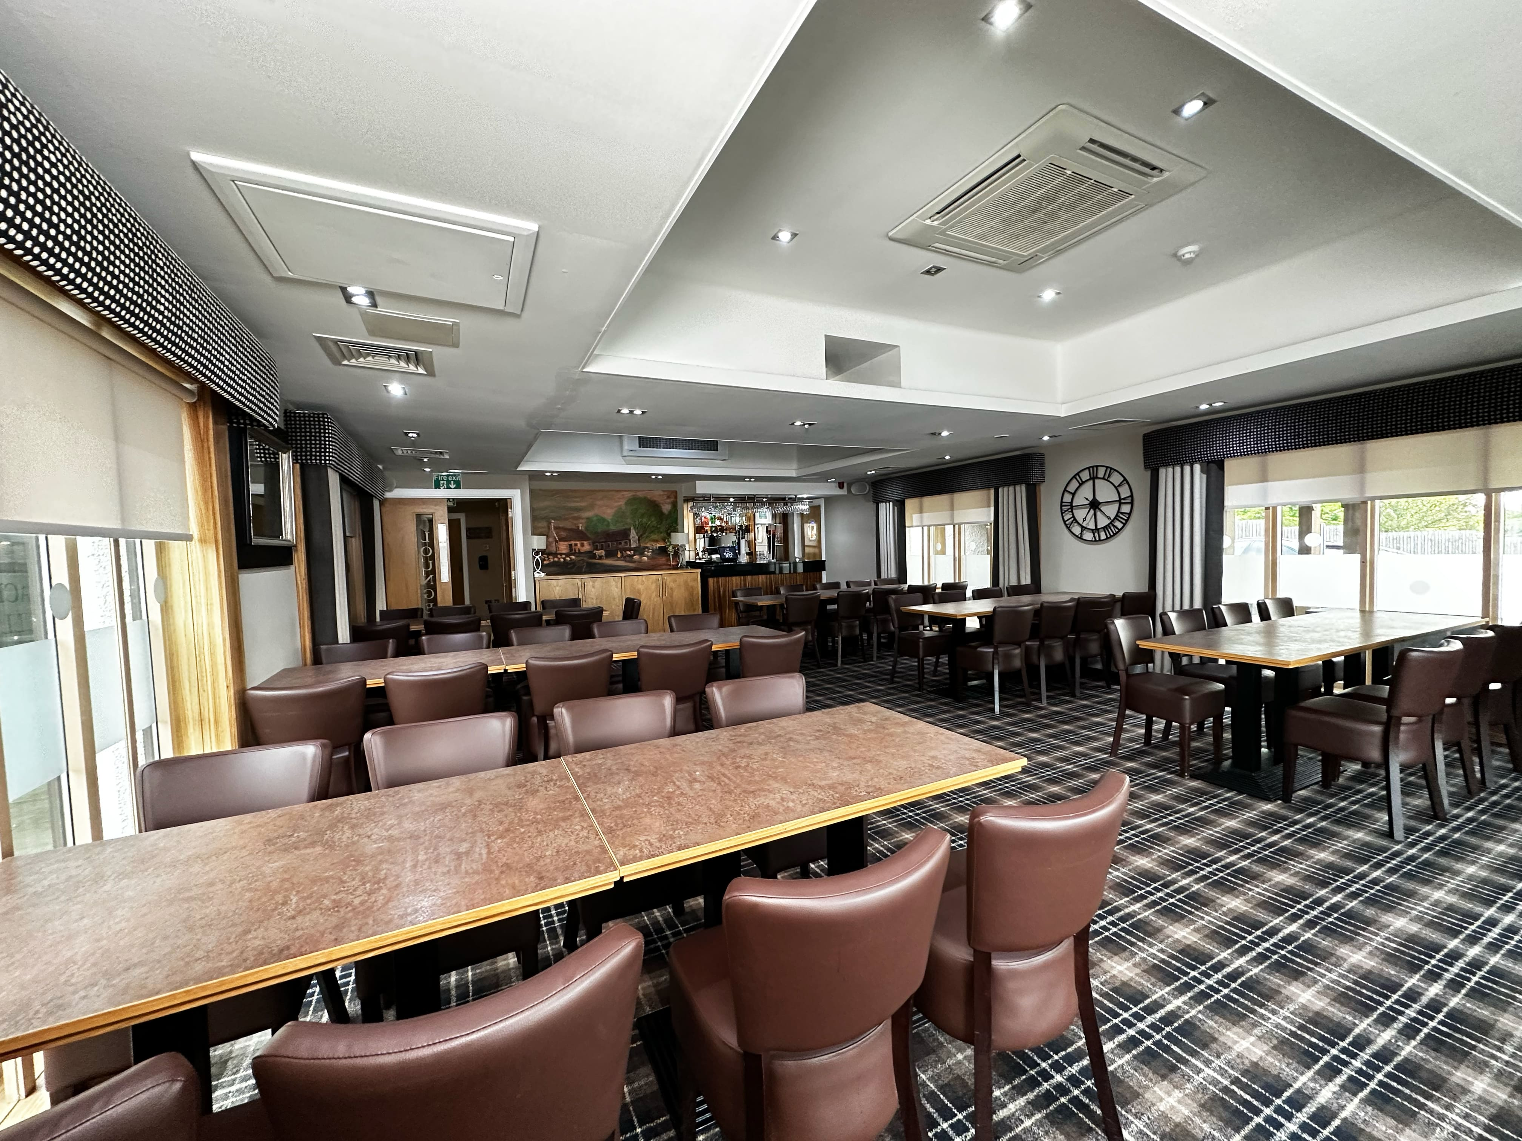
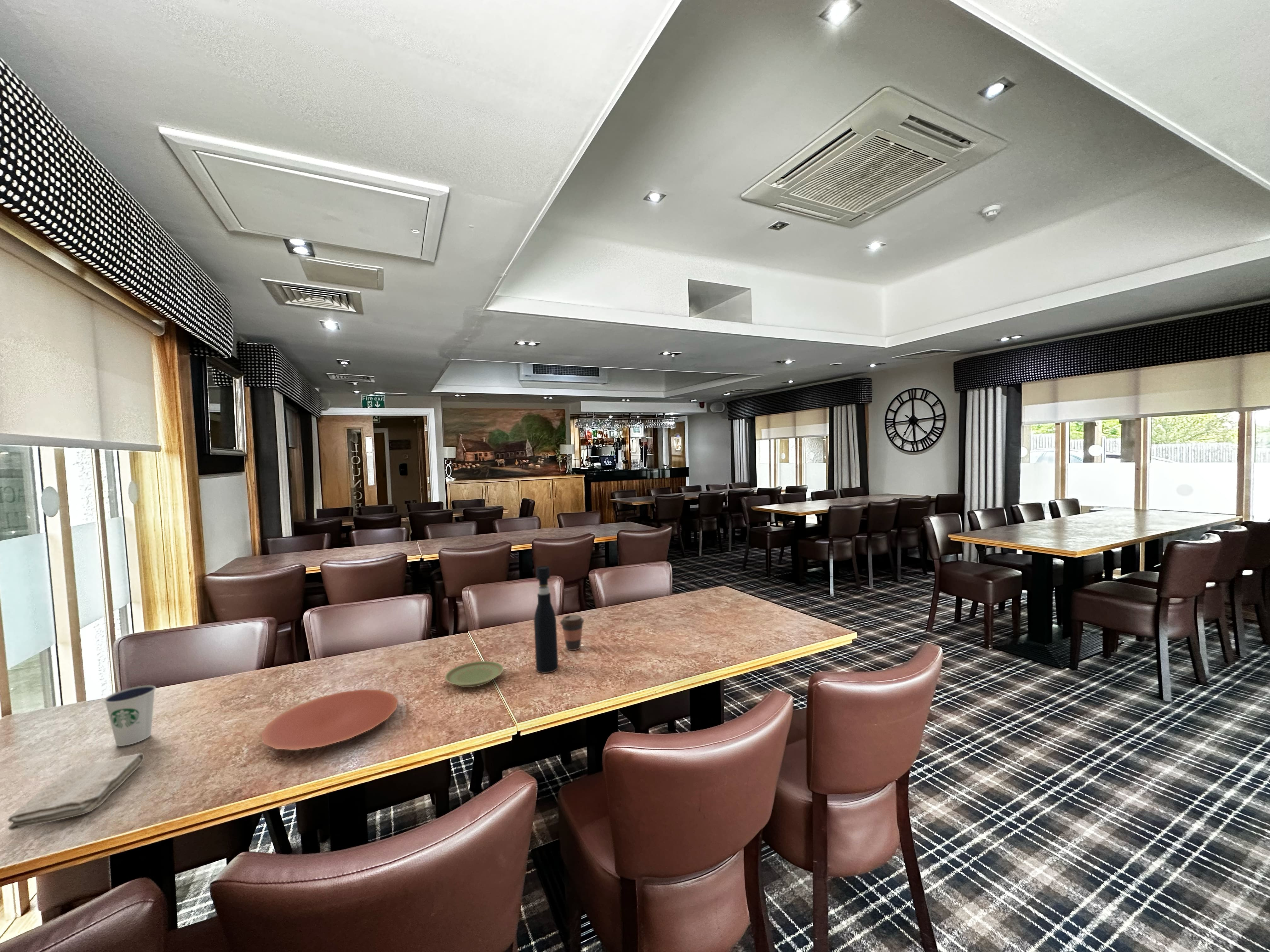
+ pepper grinder [534,566,558,673]
+ plate [260,689,398,751]
+ washcloth [8,753,144,830]
+ plate [445,661,504,688]
+ dixie cup [104,685,156,746]
+ coffee cup [560,615,585,651]
